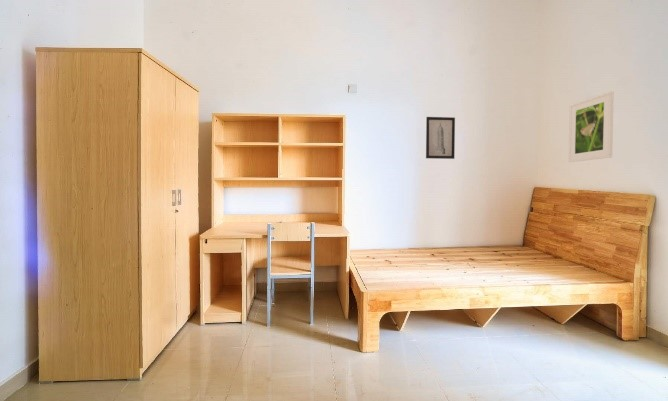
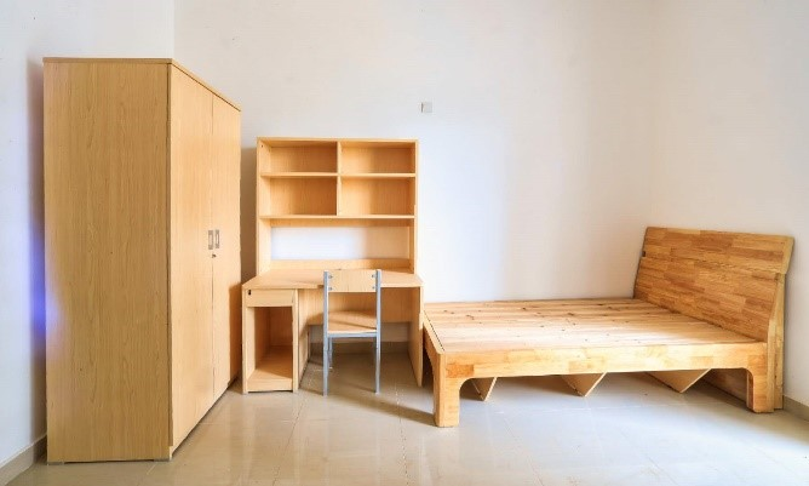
- wall art [425,116,456,160]
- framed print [568,90,615,163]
